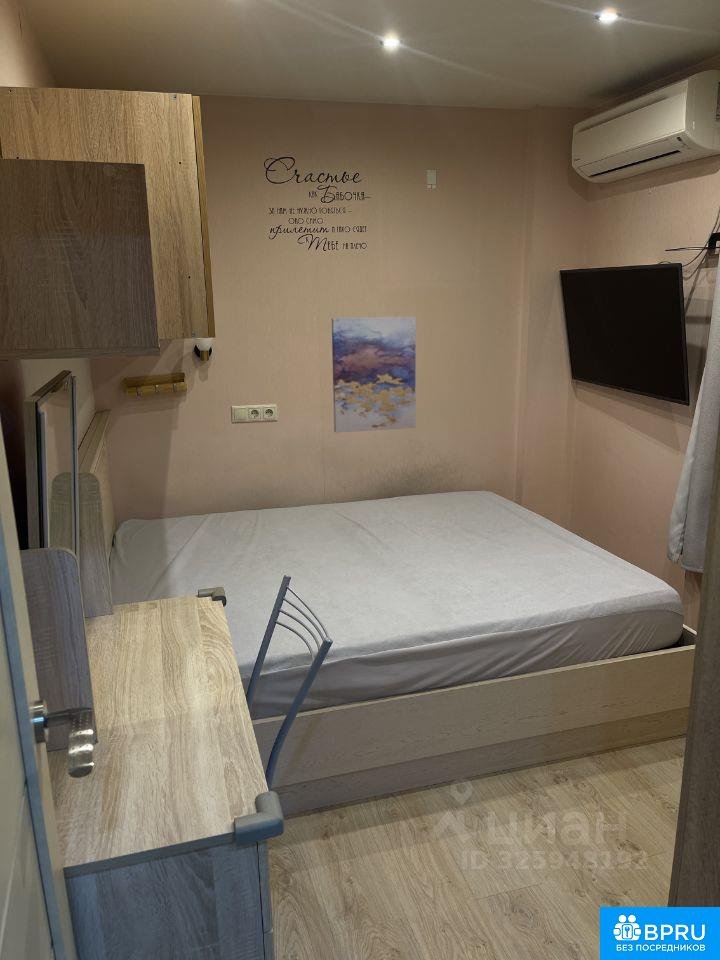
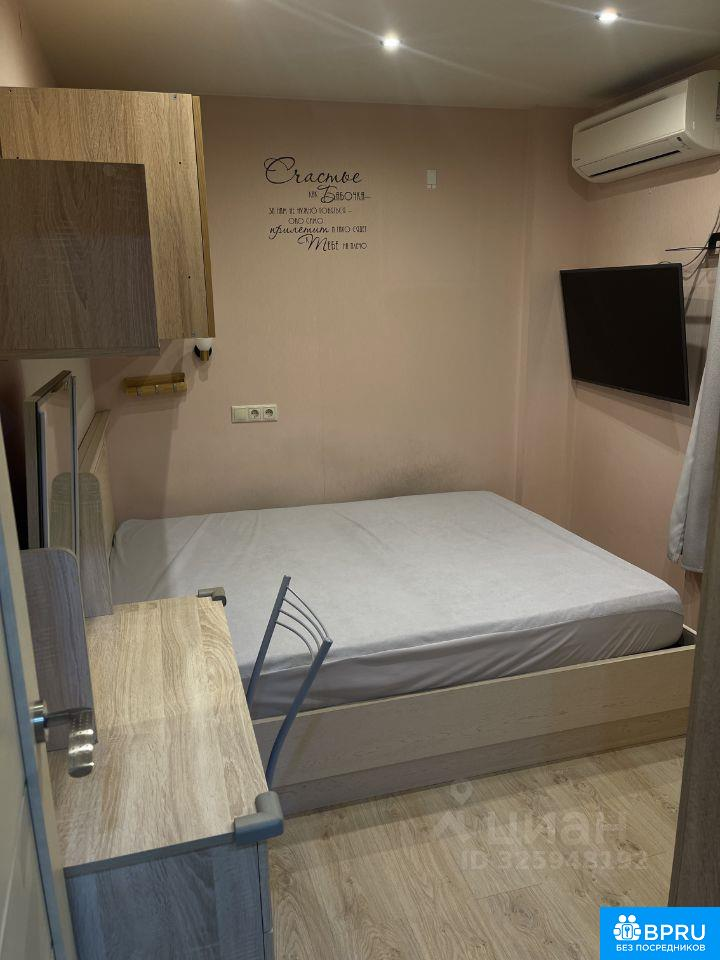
- wall art [331,316,417,434]
